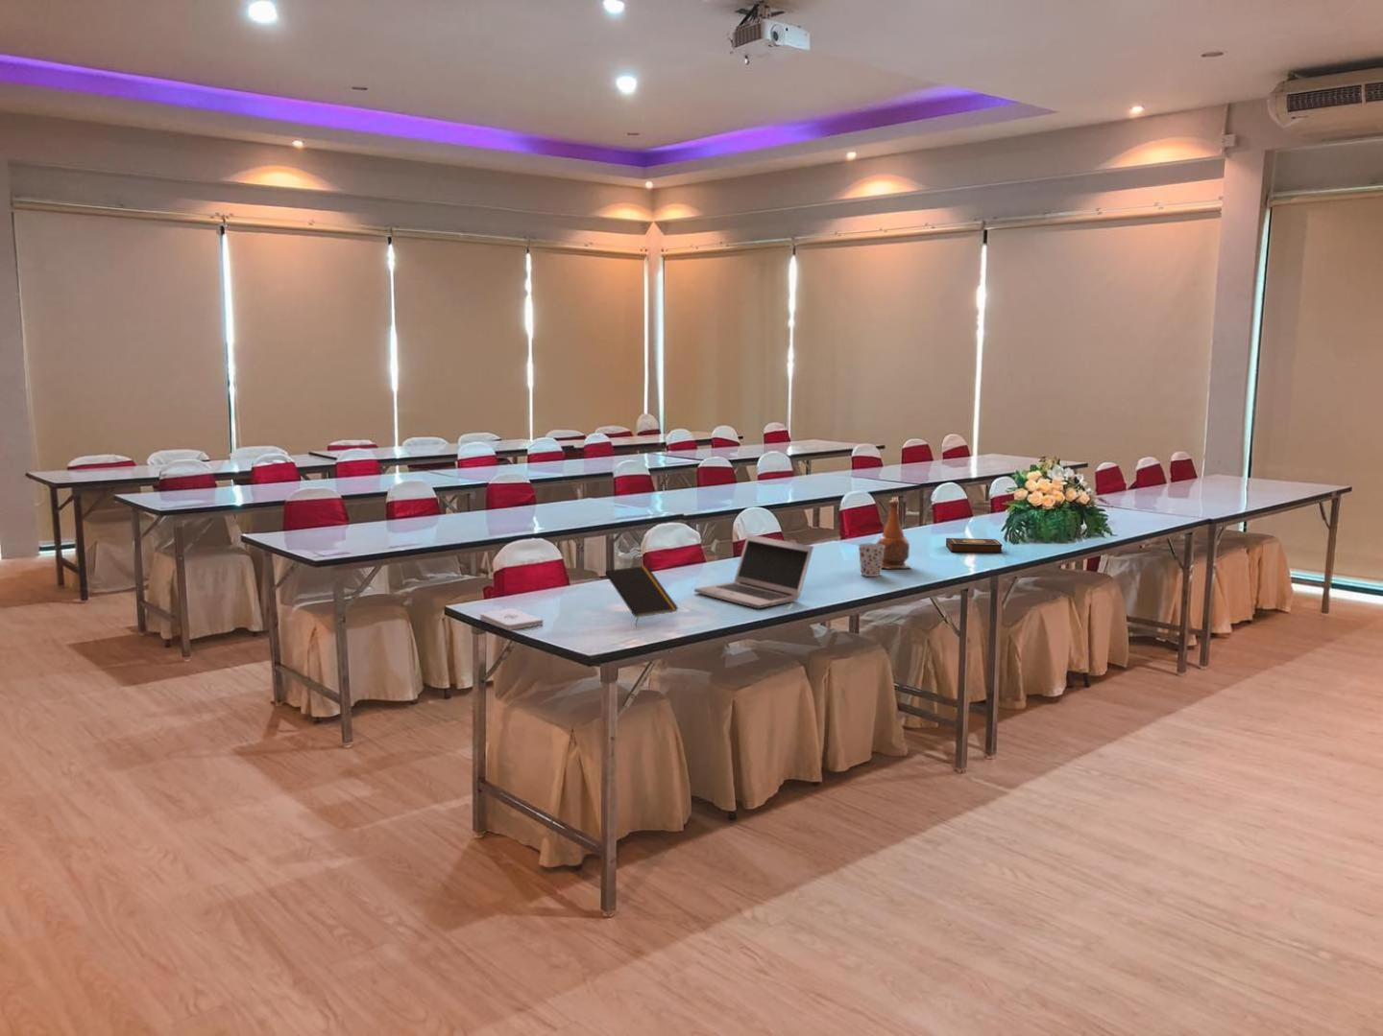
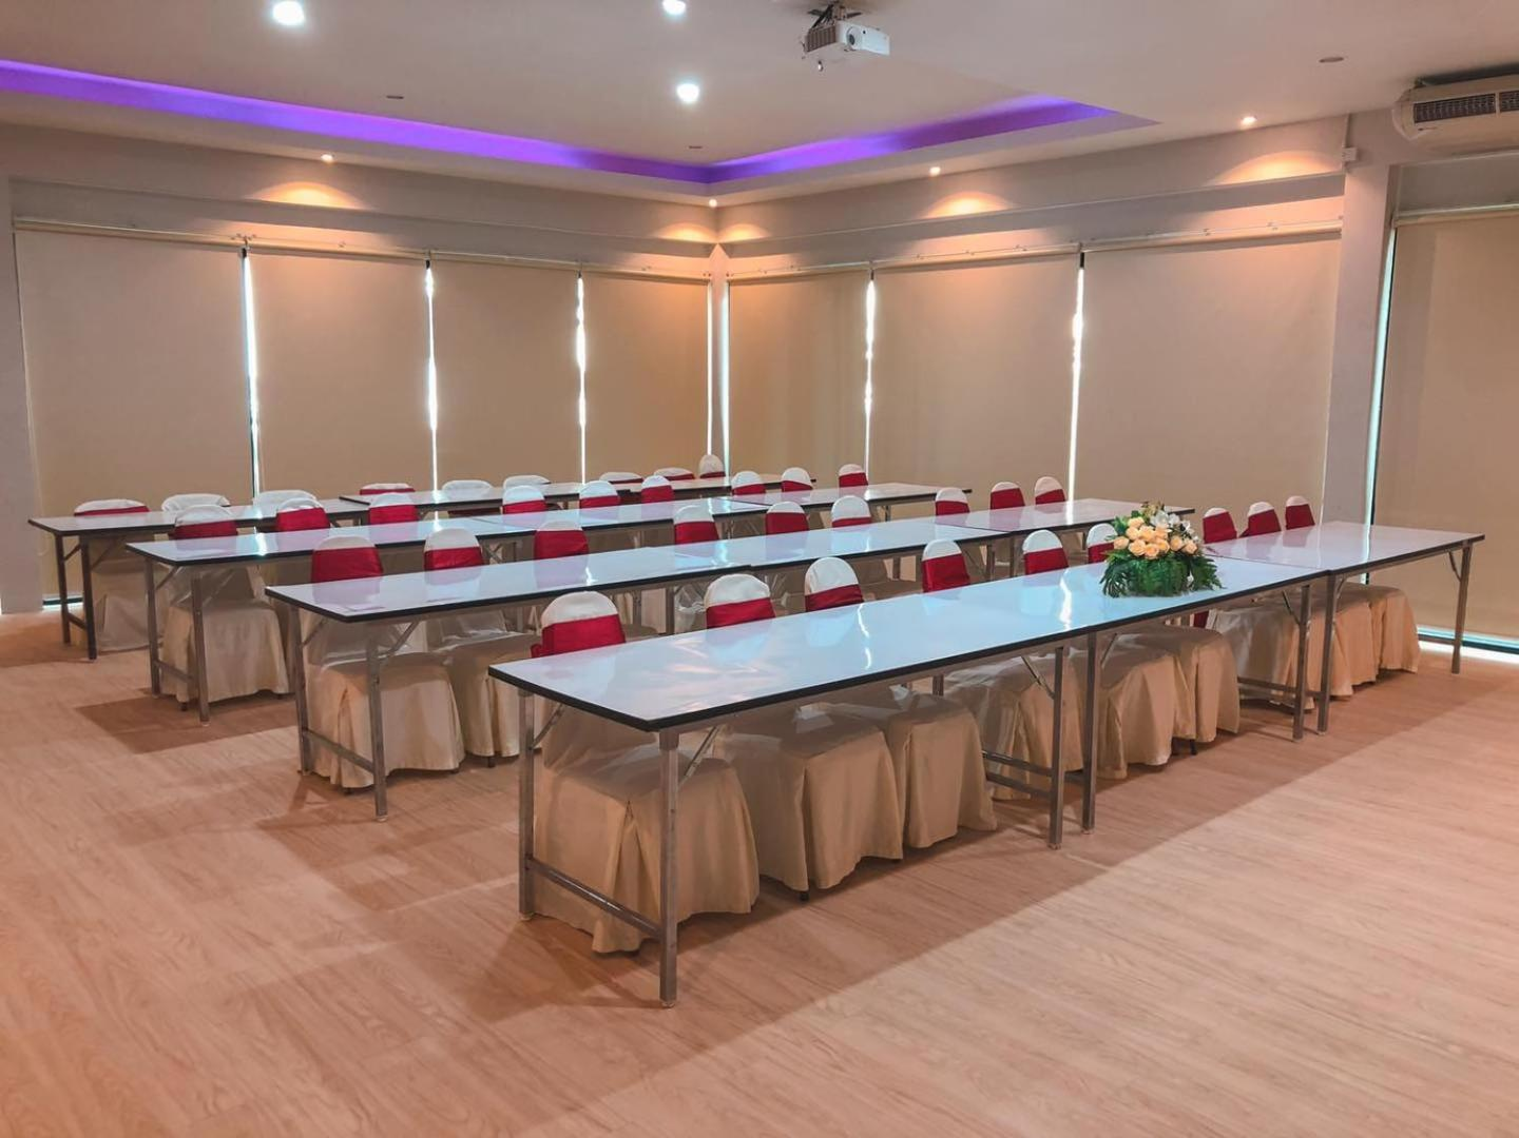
- book [945,538,1004,554]
- bottle [874,498,913,570]
- cup [858,543,884,578]
- notepad [604,565,680,627]
- laptop [694,533,815,609]
- notepad [479,607,543,631]
